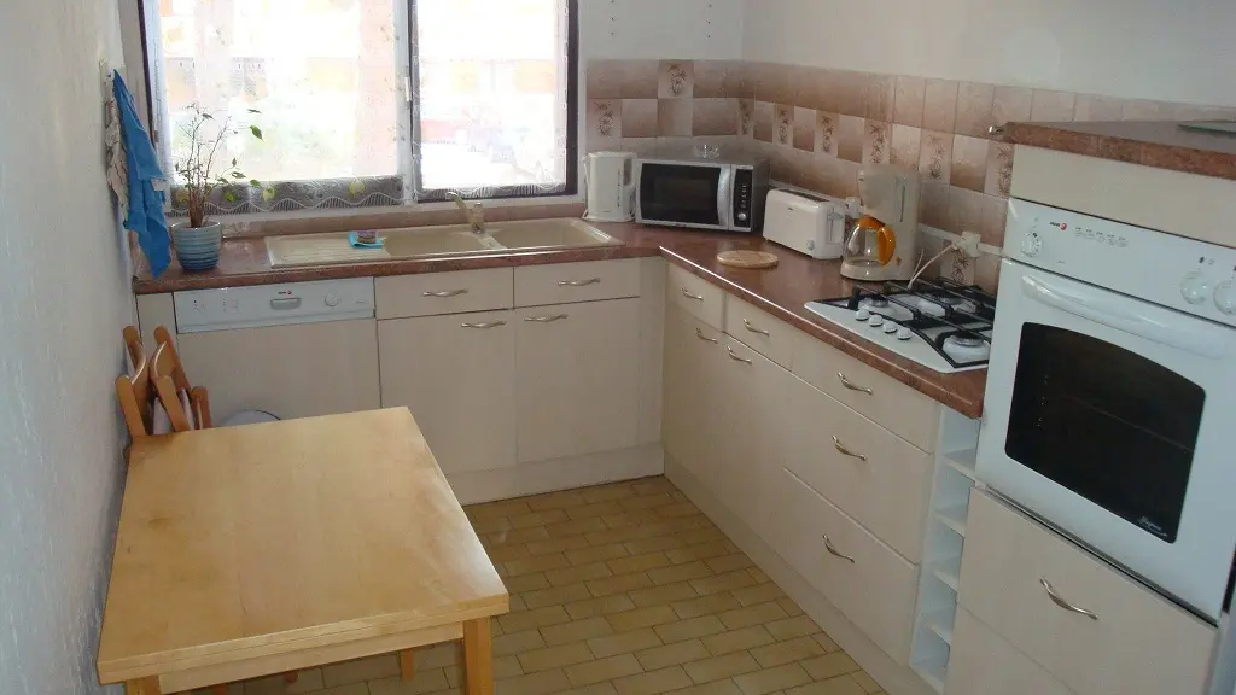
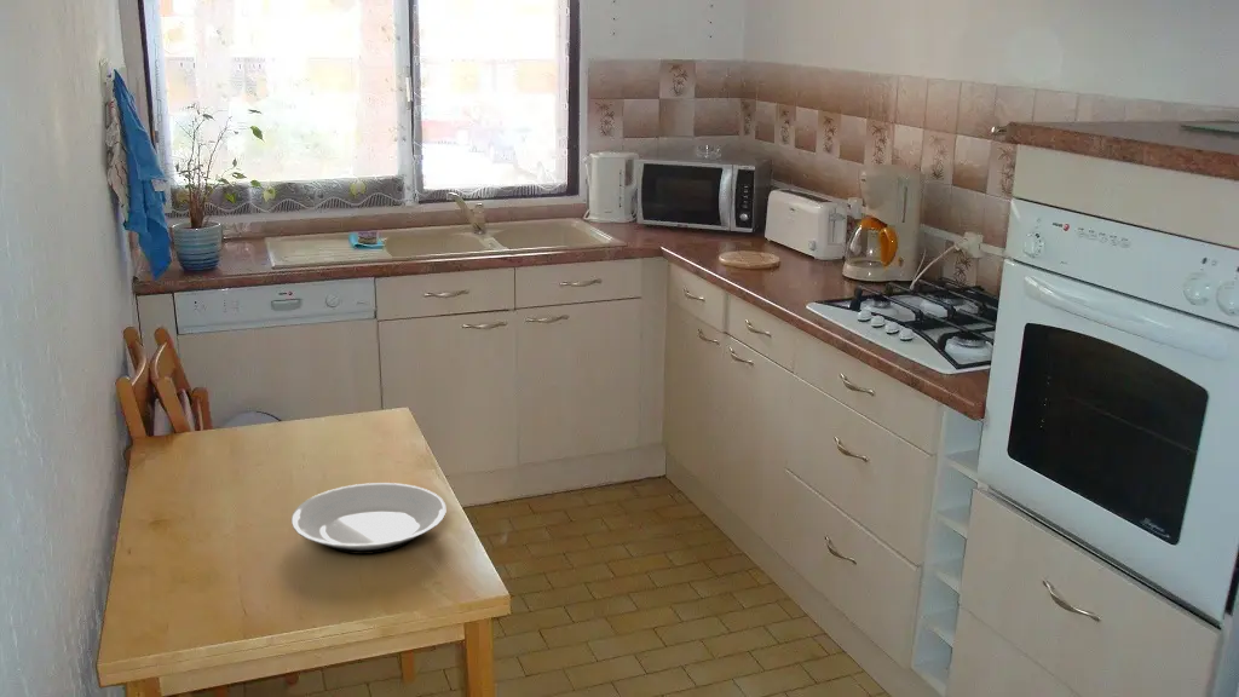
+ plate [290,482,446,555]
